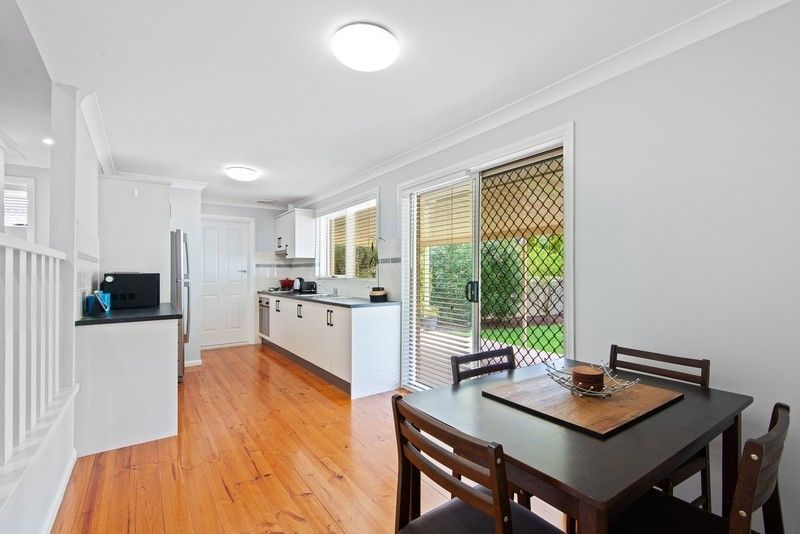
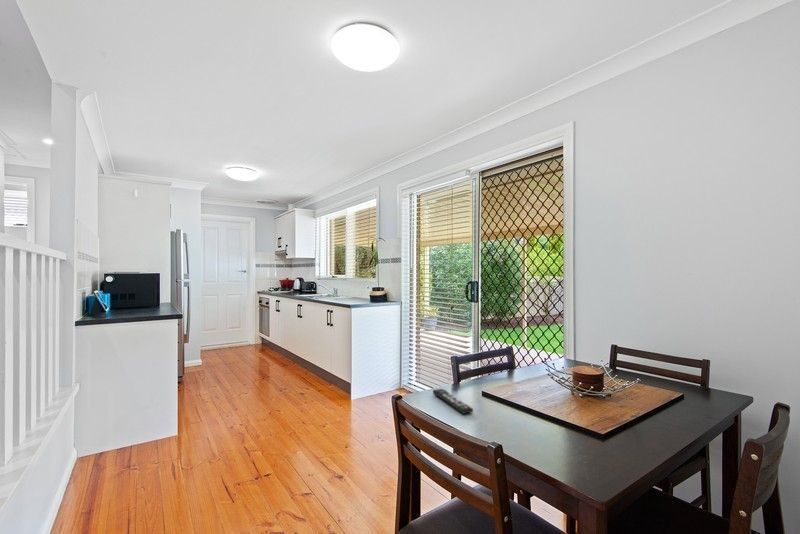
+ remote control [432,388,474,415]
